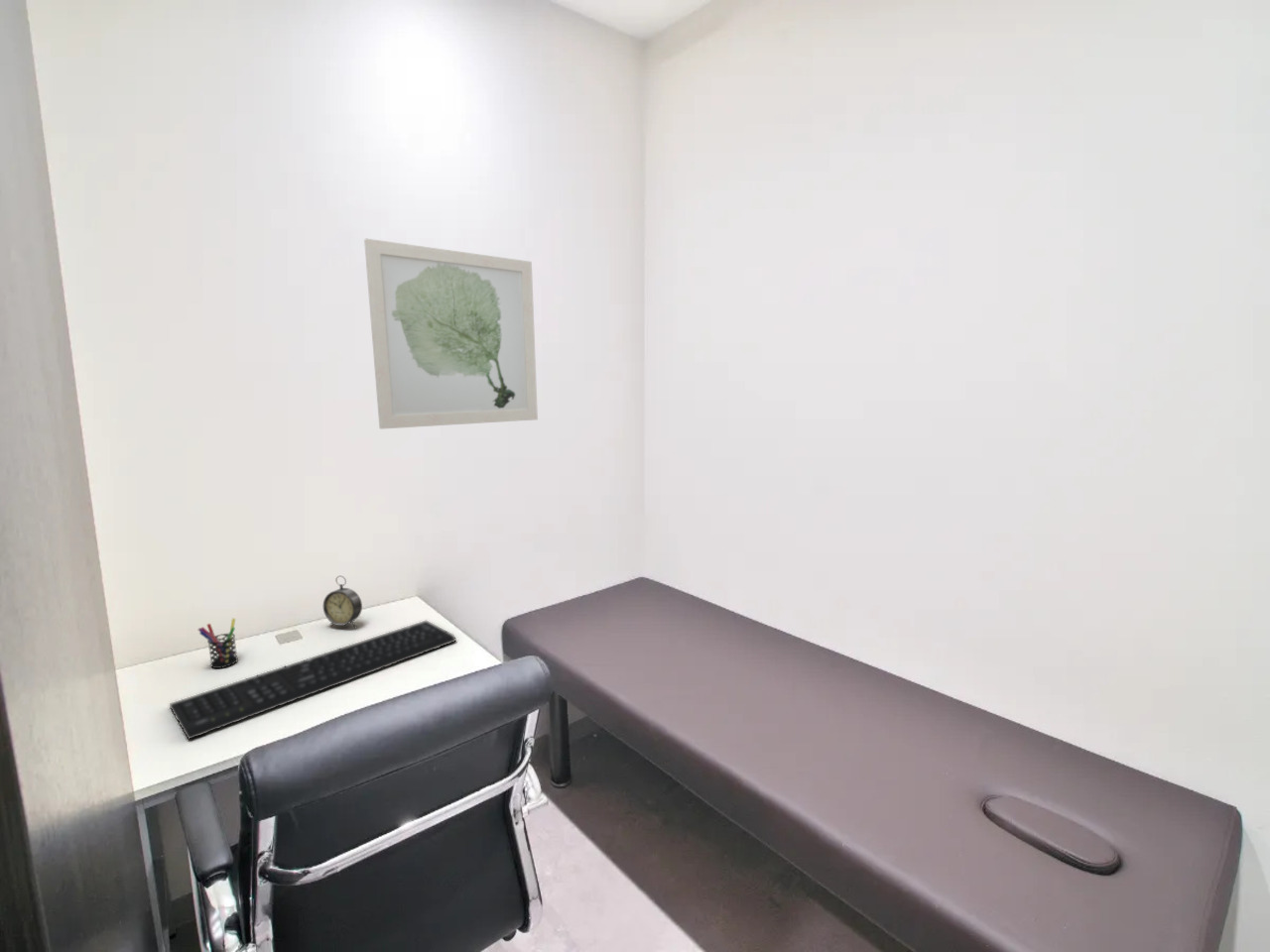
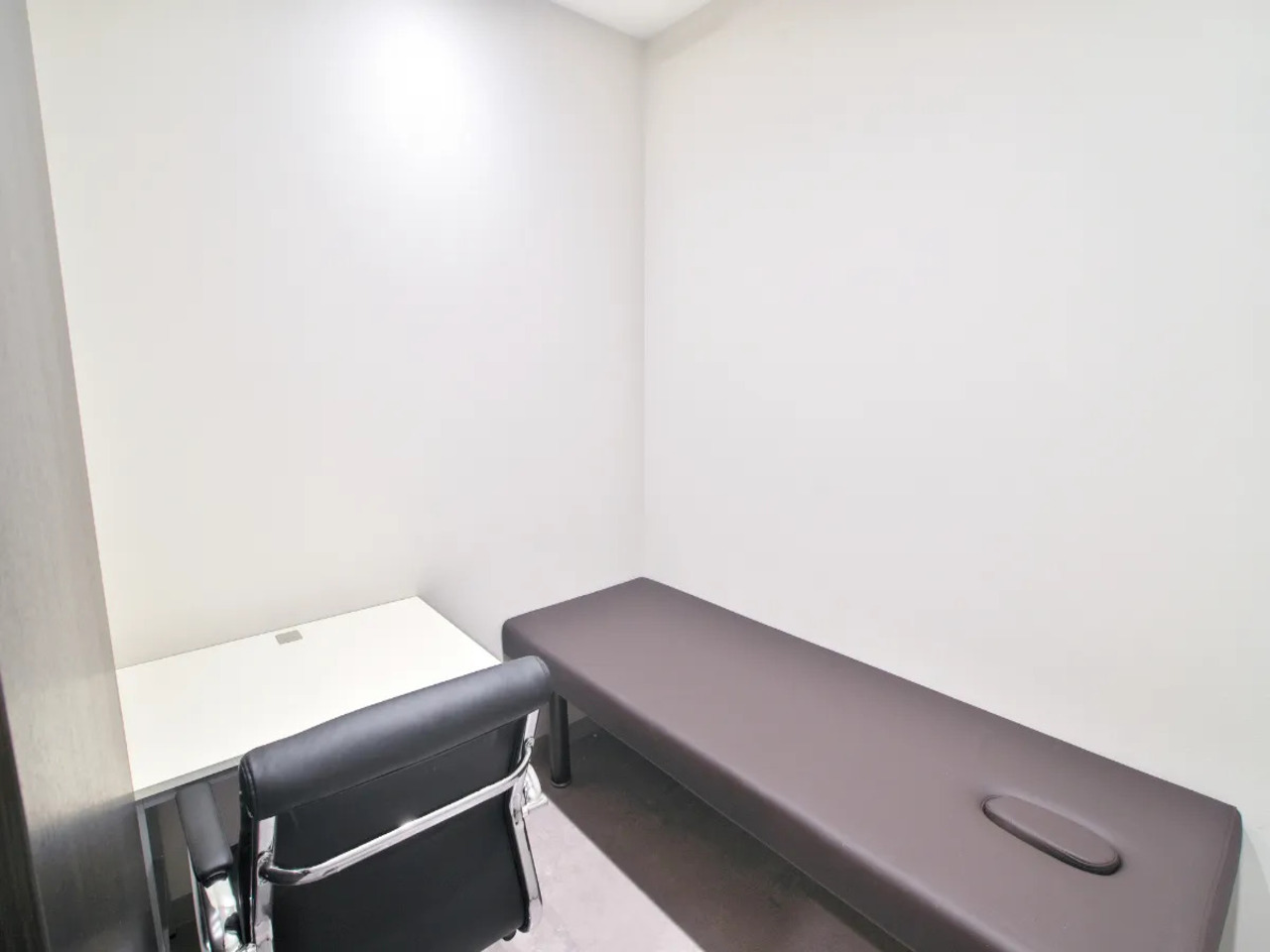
- keyboard [169,620,457,741]
- alarm clock [322,575,363,629]
- pen holder [197,618,239,669]
- wall art [363,238,539,430]
